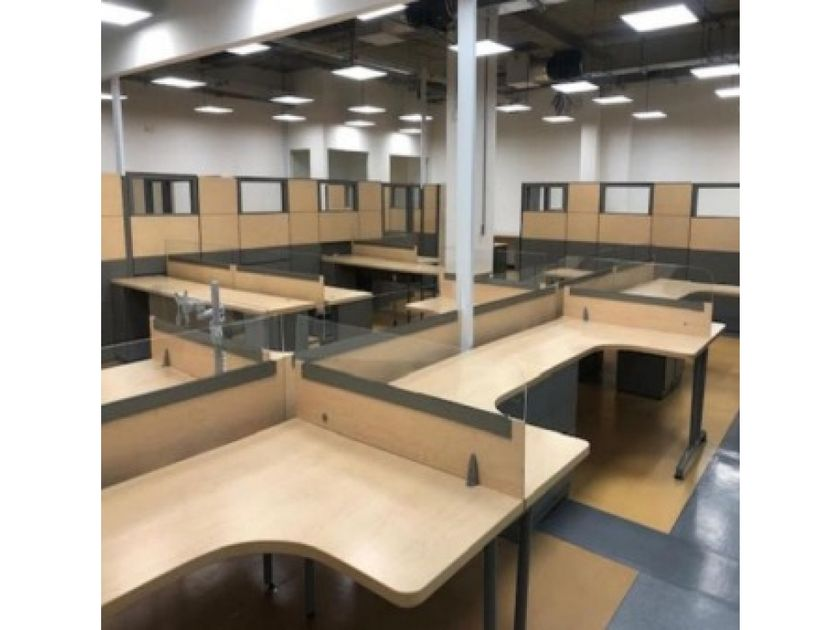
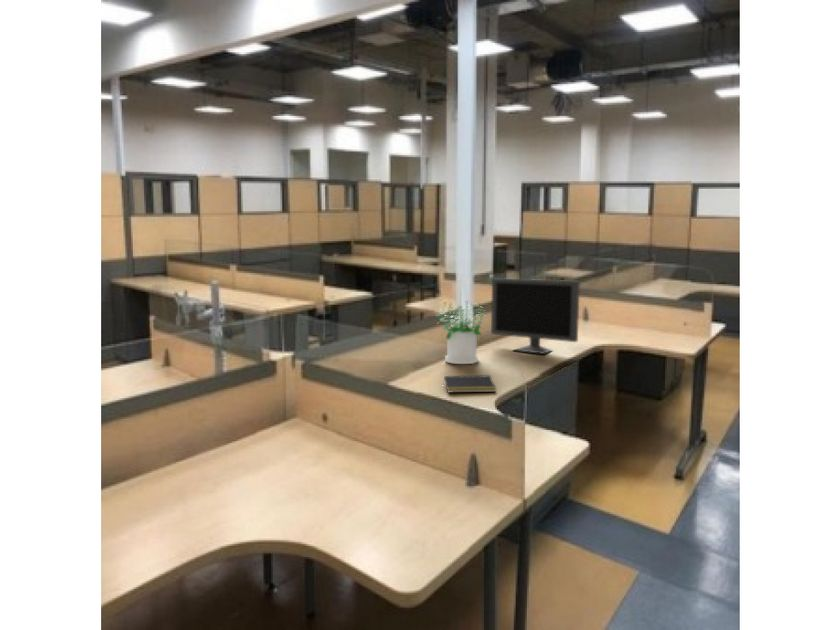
+ potted plant [435,299,489,365]
+ notepad [442,374,497,394]
+ monitor [490,277,581,355]
